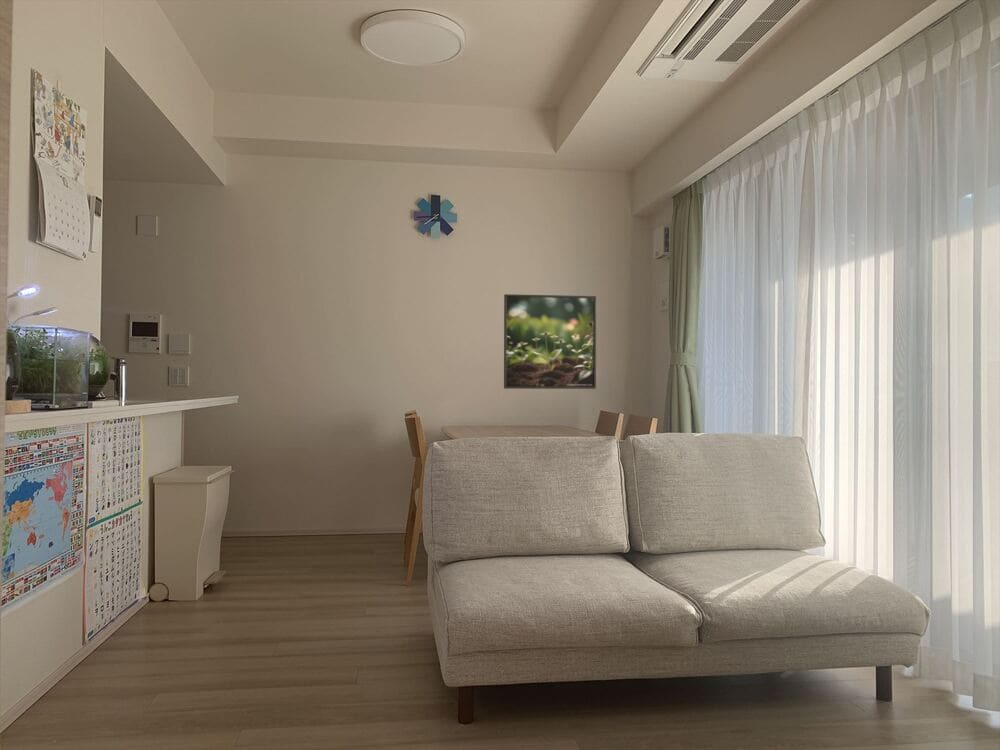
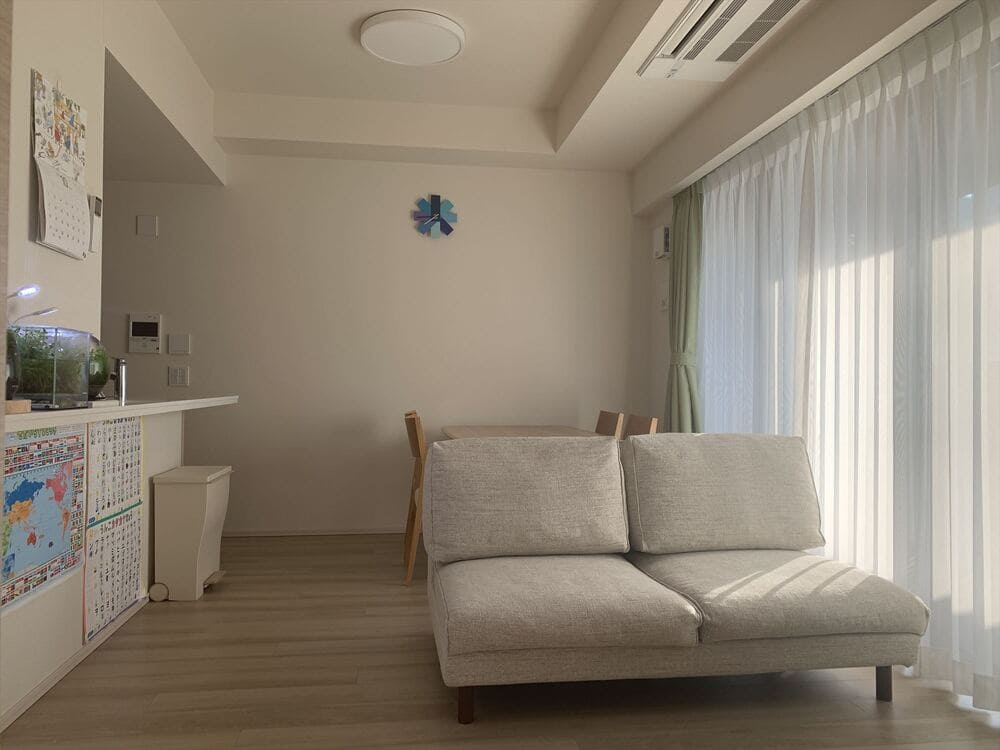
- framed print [503,293,597,390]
